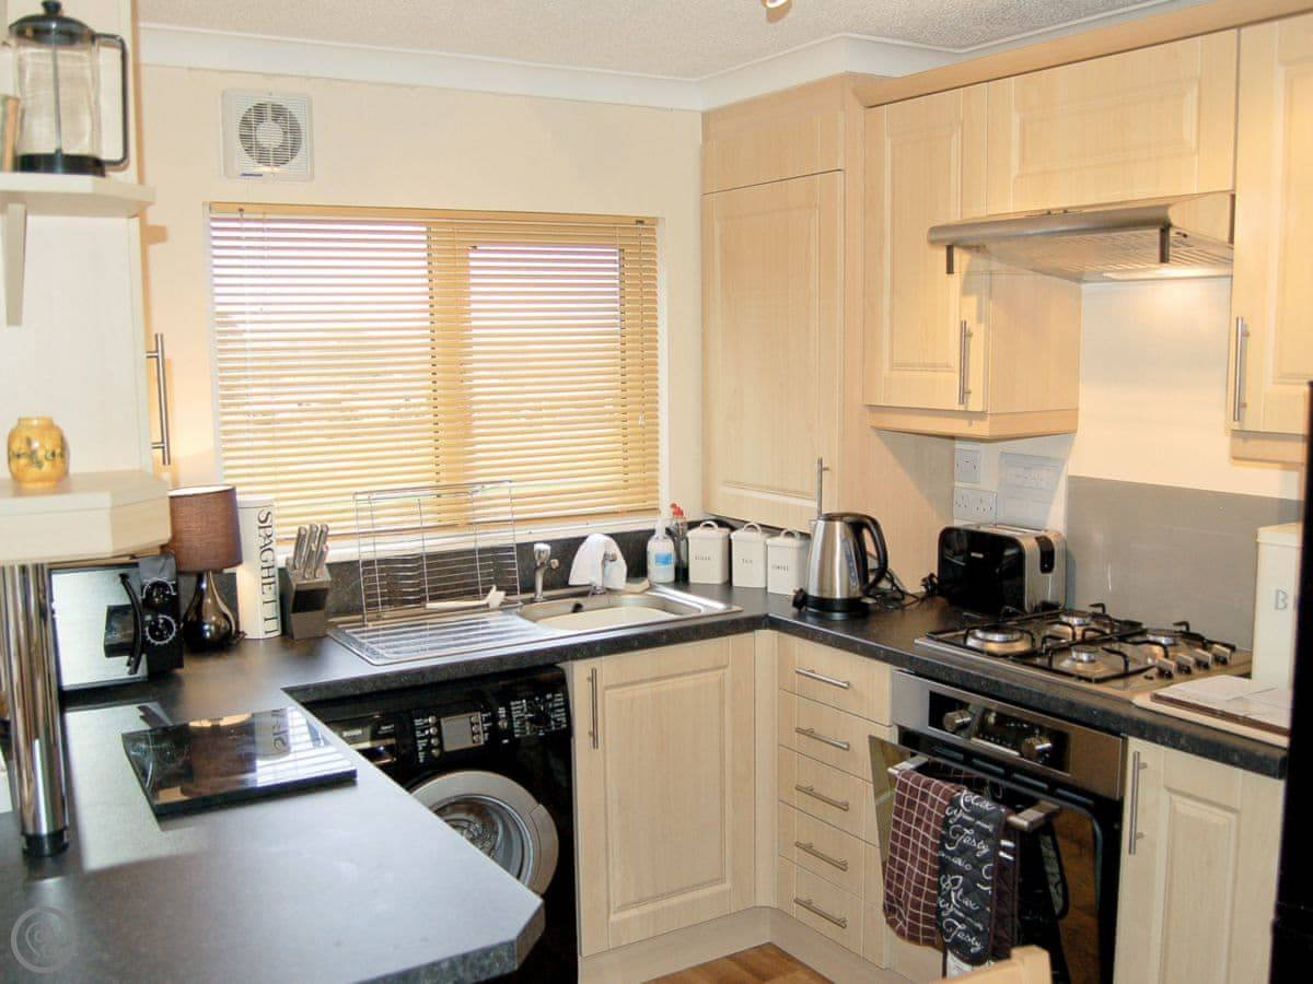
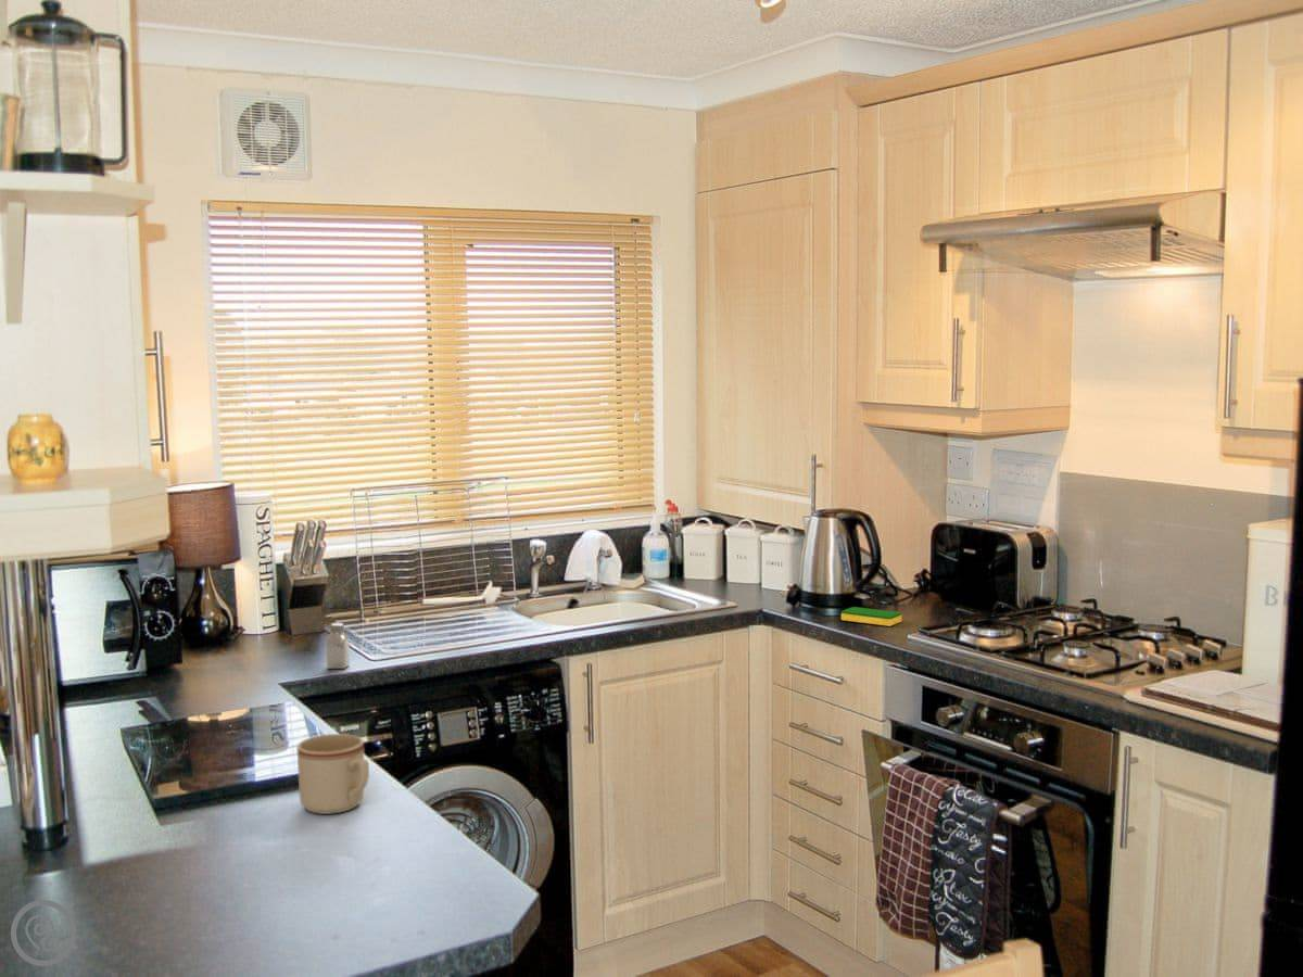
+ dish sponge [840,606,903,627]
+ mug [295,733,370,815]
+ saltshaker [325,622,351,670]
